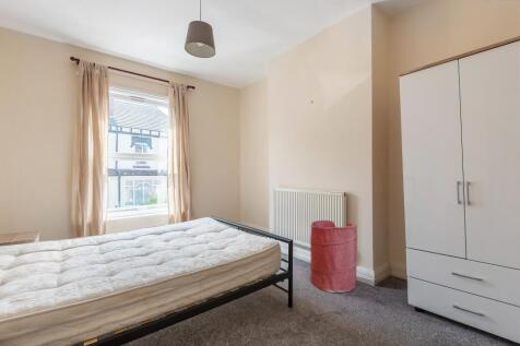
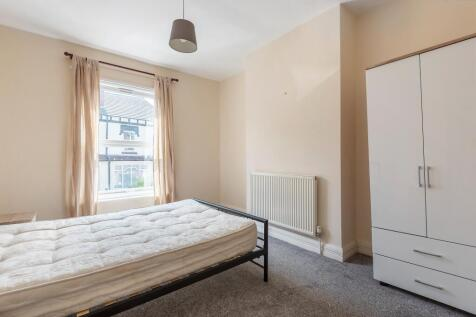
- laundry hamper [309,219,358,294]
